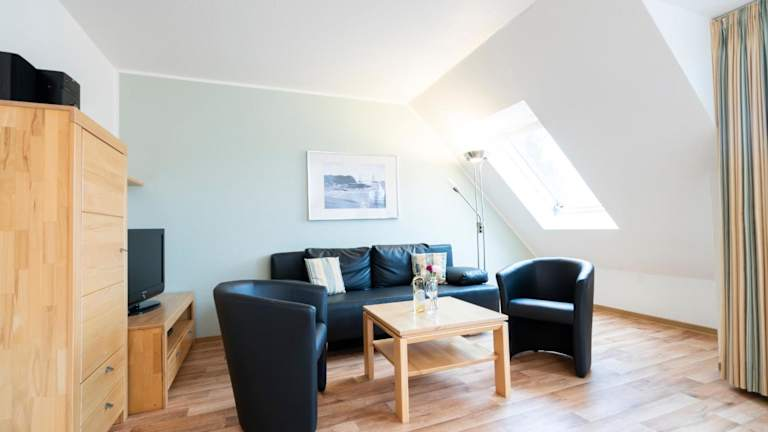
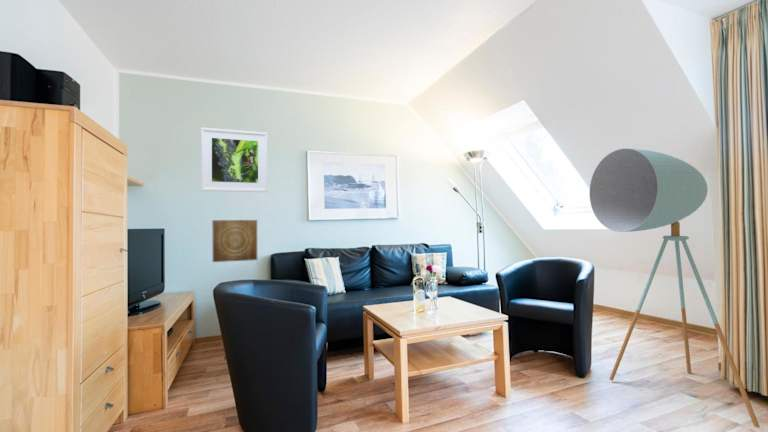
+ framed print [200,127,269,193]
+ wall art [211,219,258,263]
+ floor lamp [589,148,761,429]
